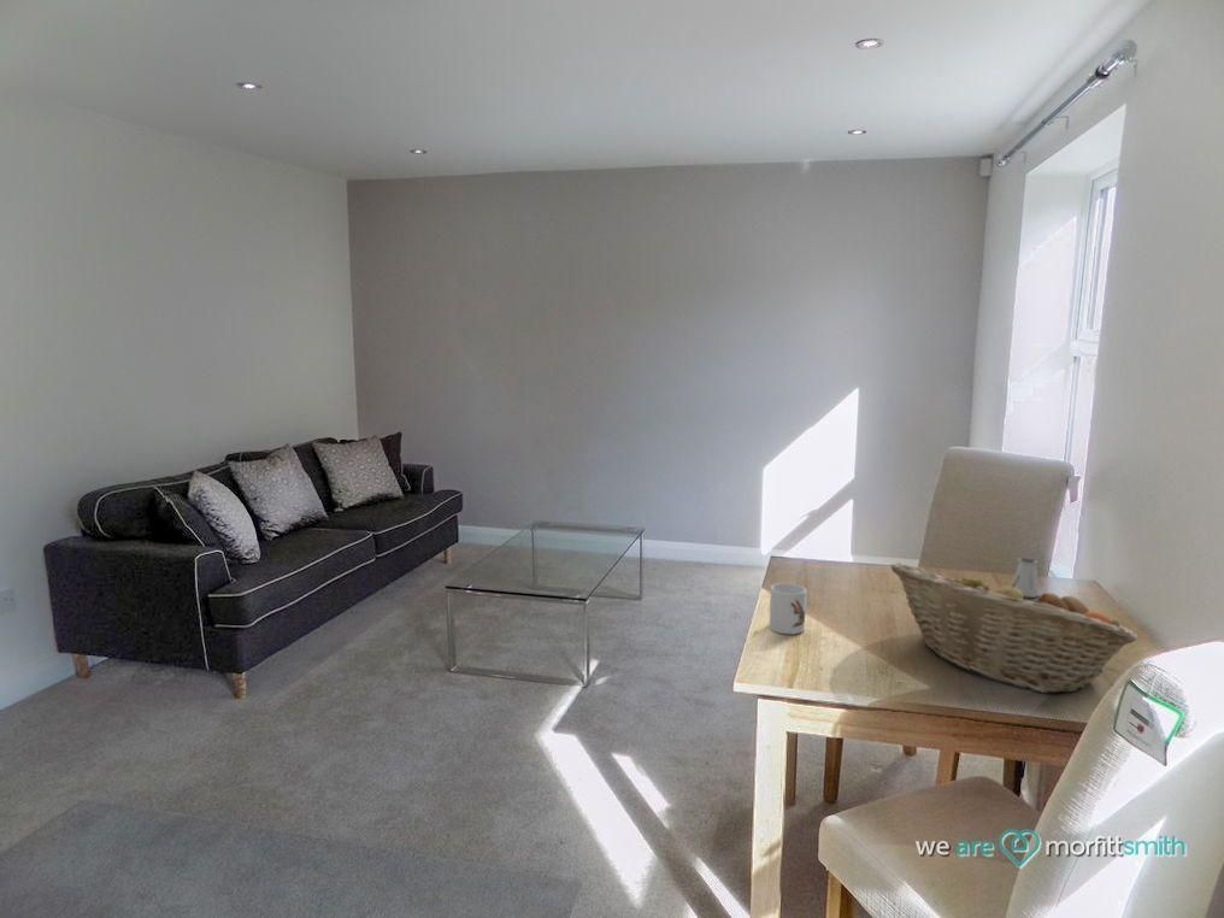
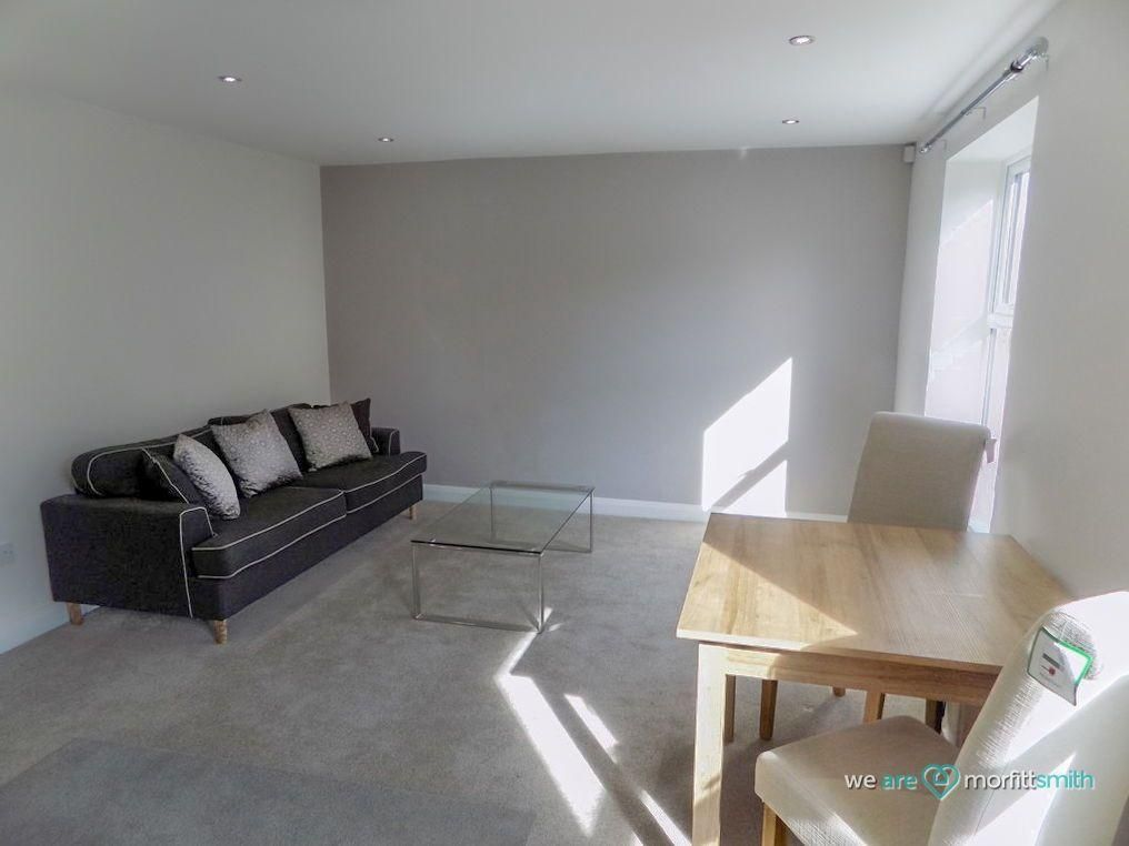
- saltshaker [1011,555,1041,599]
- mug [767,582,808,635]
- fruit basket [889,561,1140,694]
